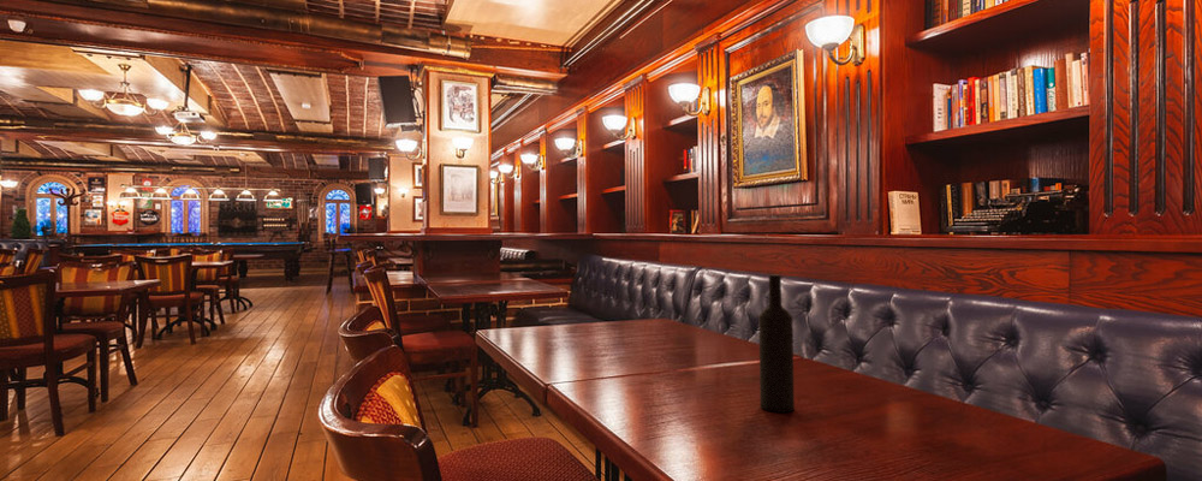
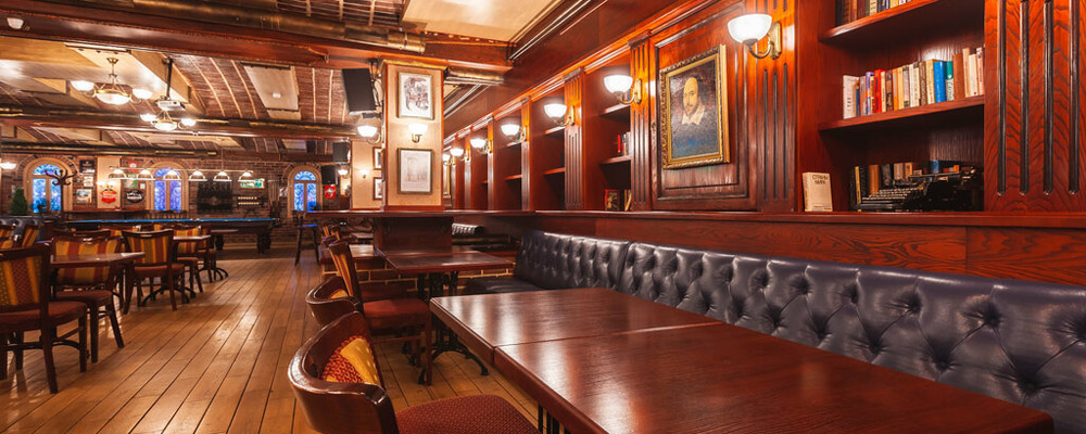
- wine bottle [757,274,796,414]
